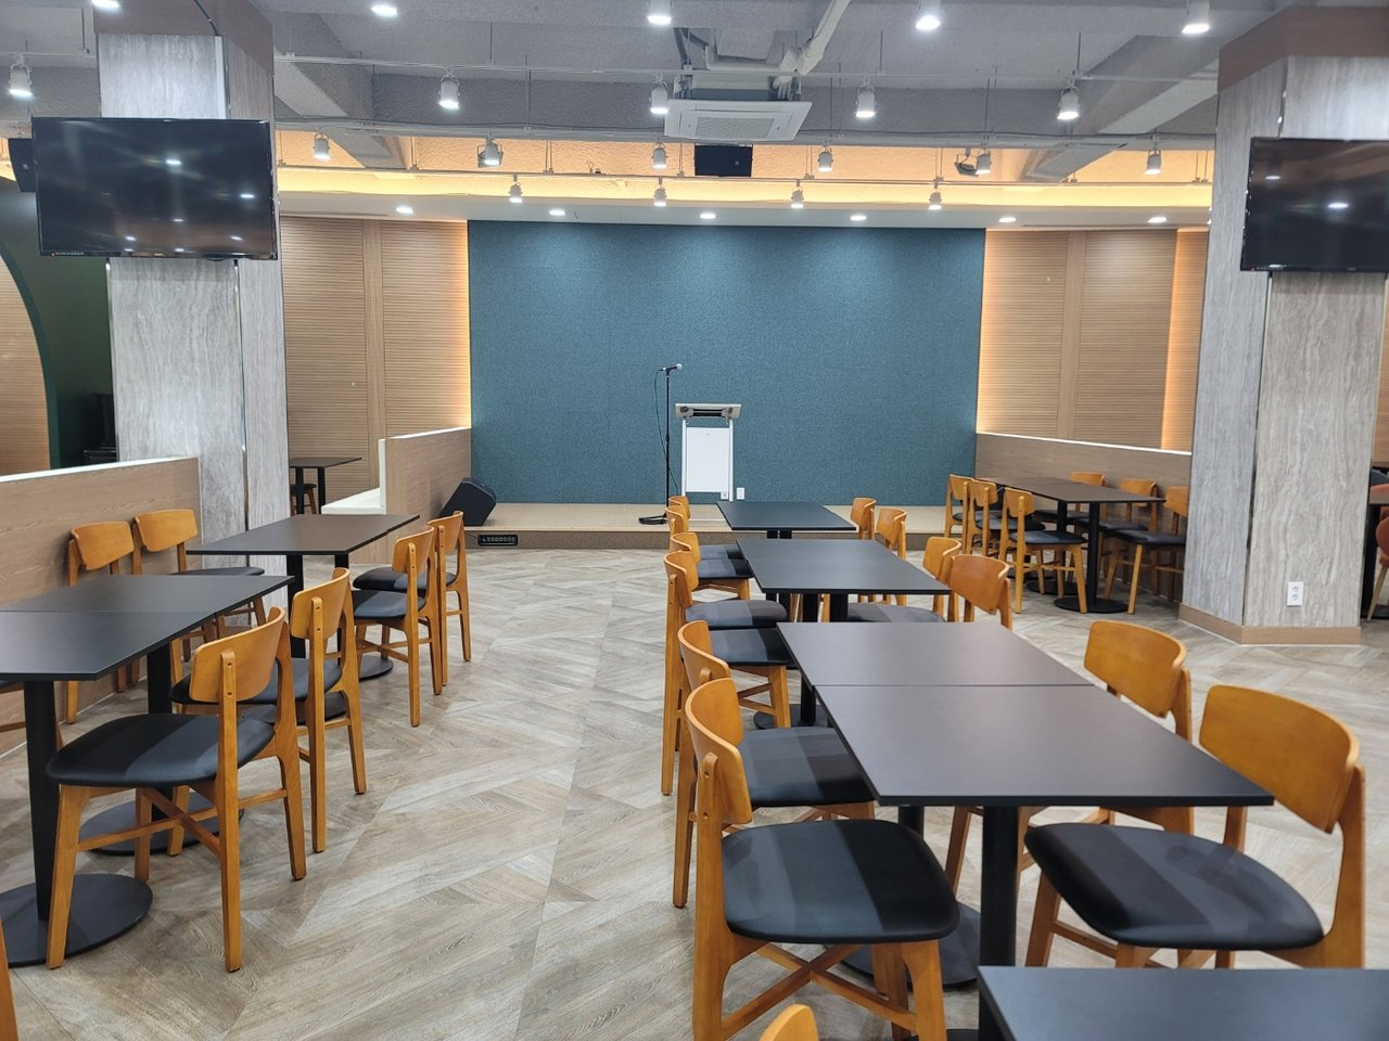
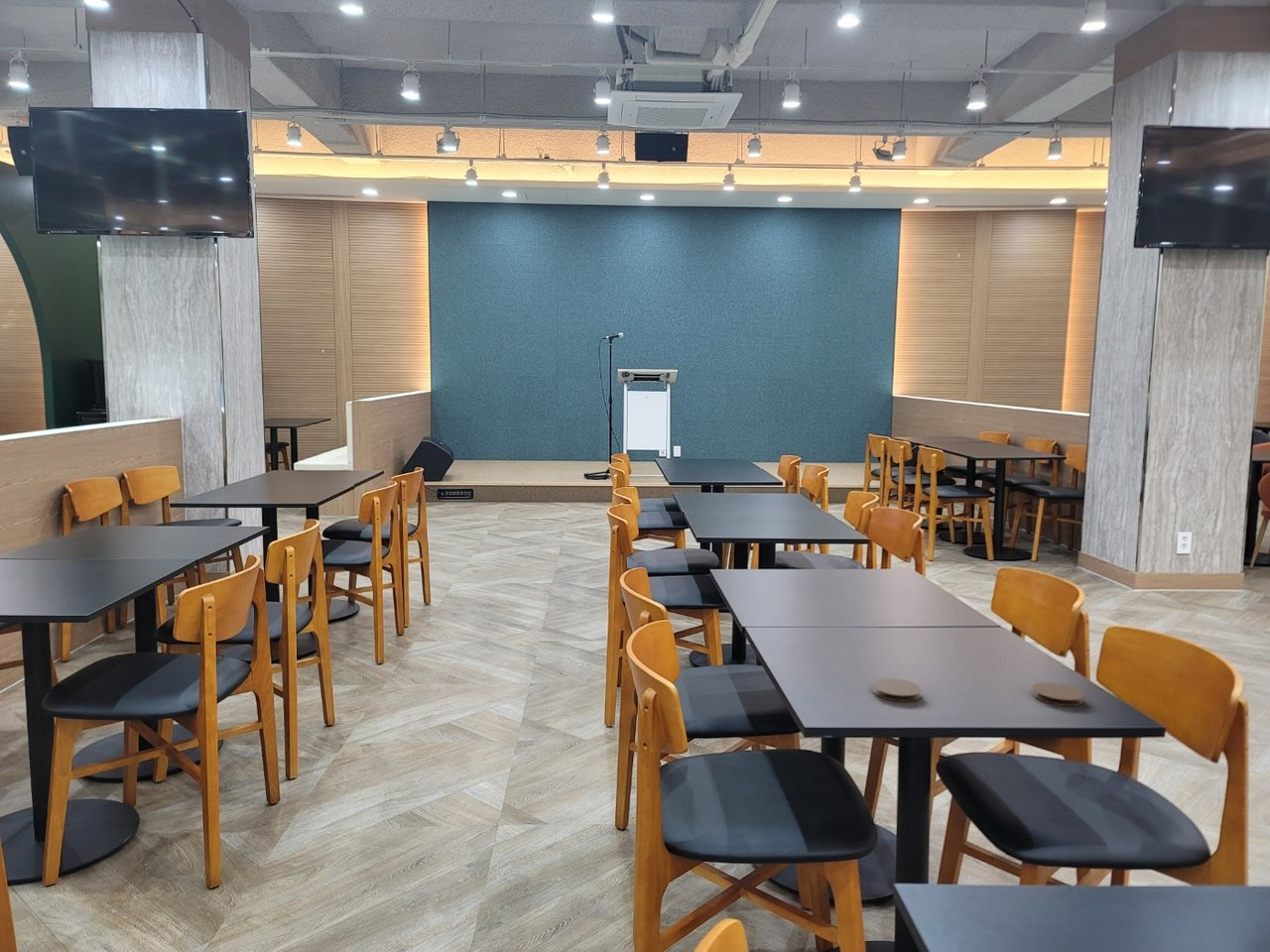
+ coaster [1031,681,1085,707]
+ coaster [871,677,923,703]
